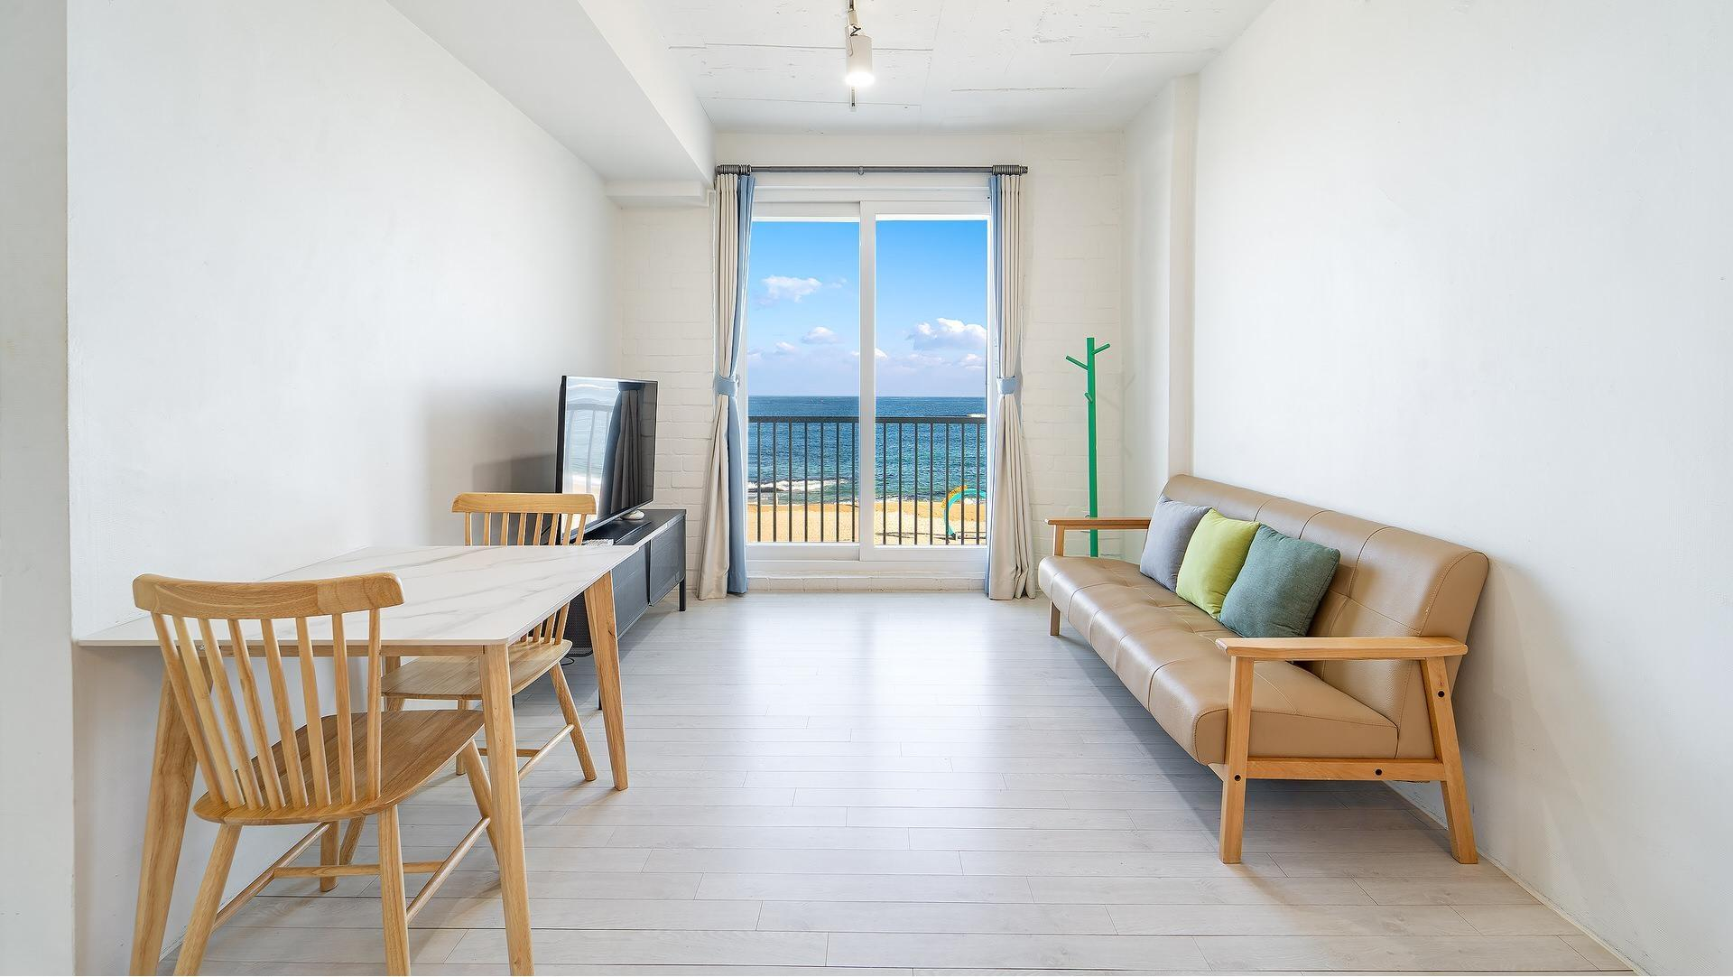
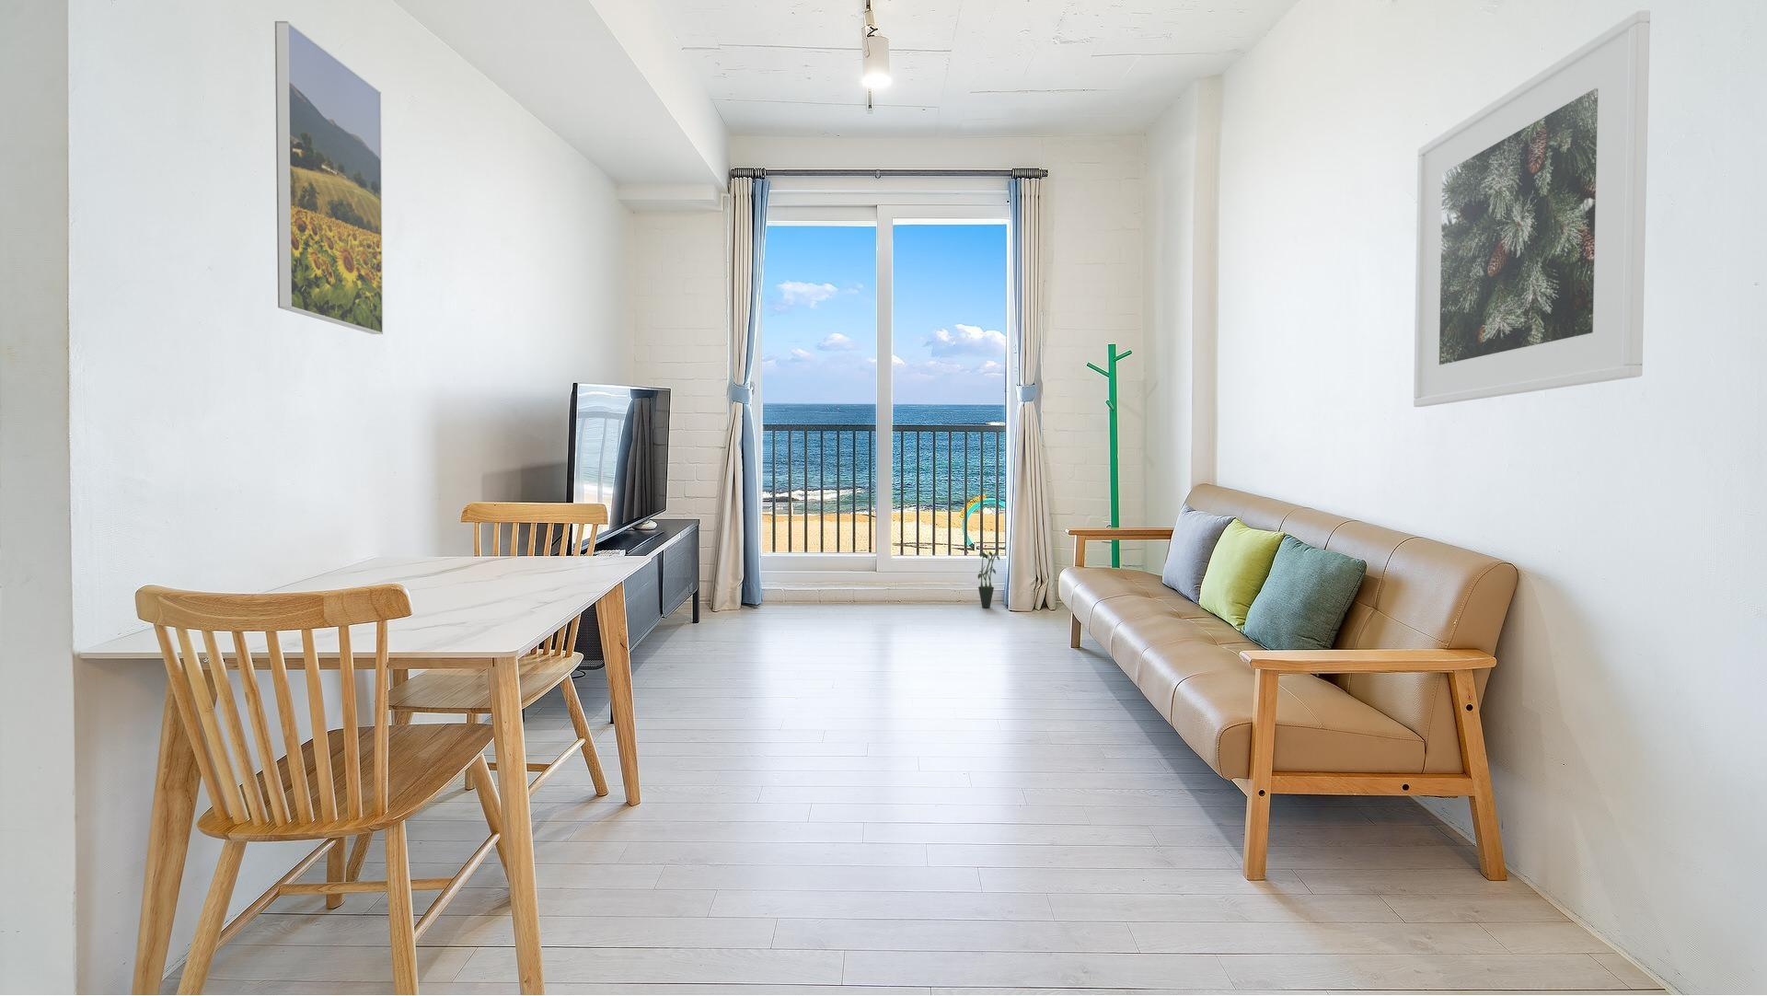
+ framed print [1413,10,1650,408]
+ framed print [274,21,383,335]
+ potted plant [977,547,1000,609]
